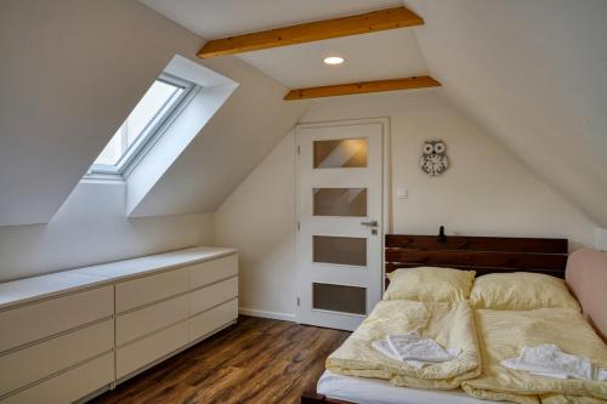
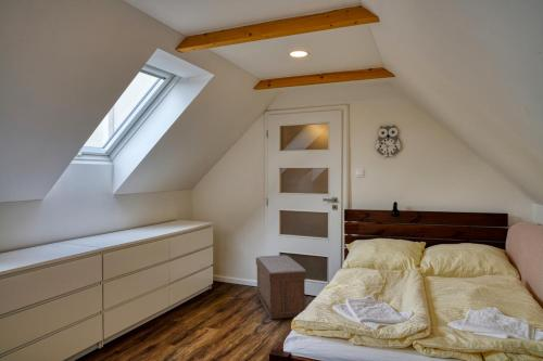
+ bench [255,254,307,320]
